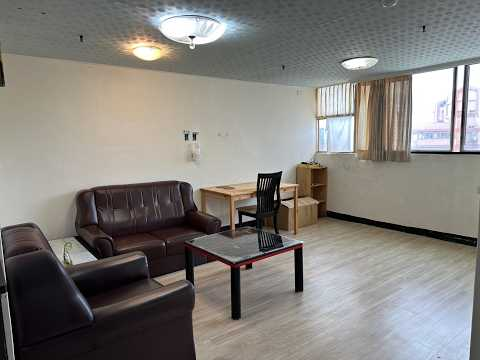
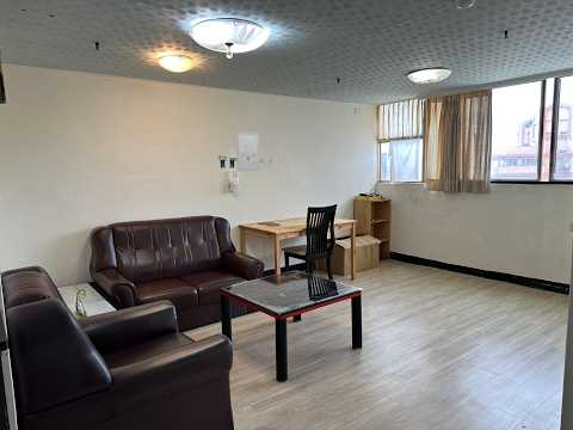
+ wall art [235,131,261,172]
